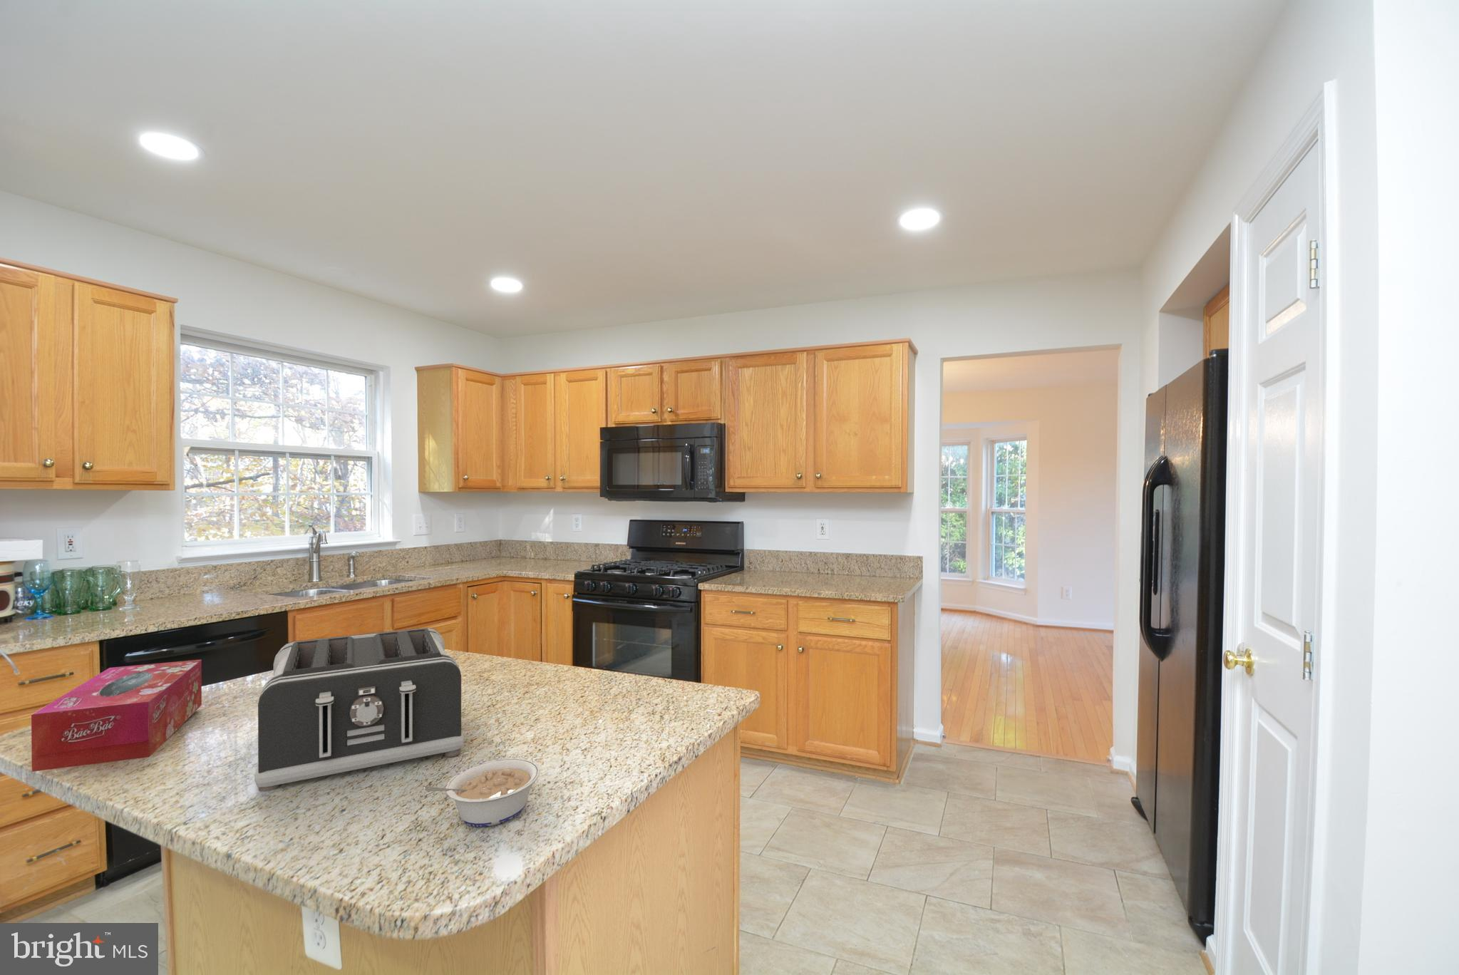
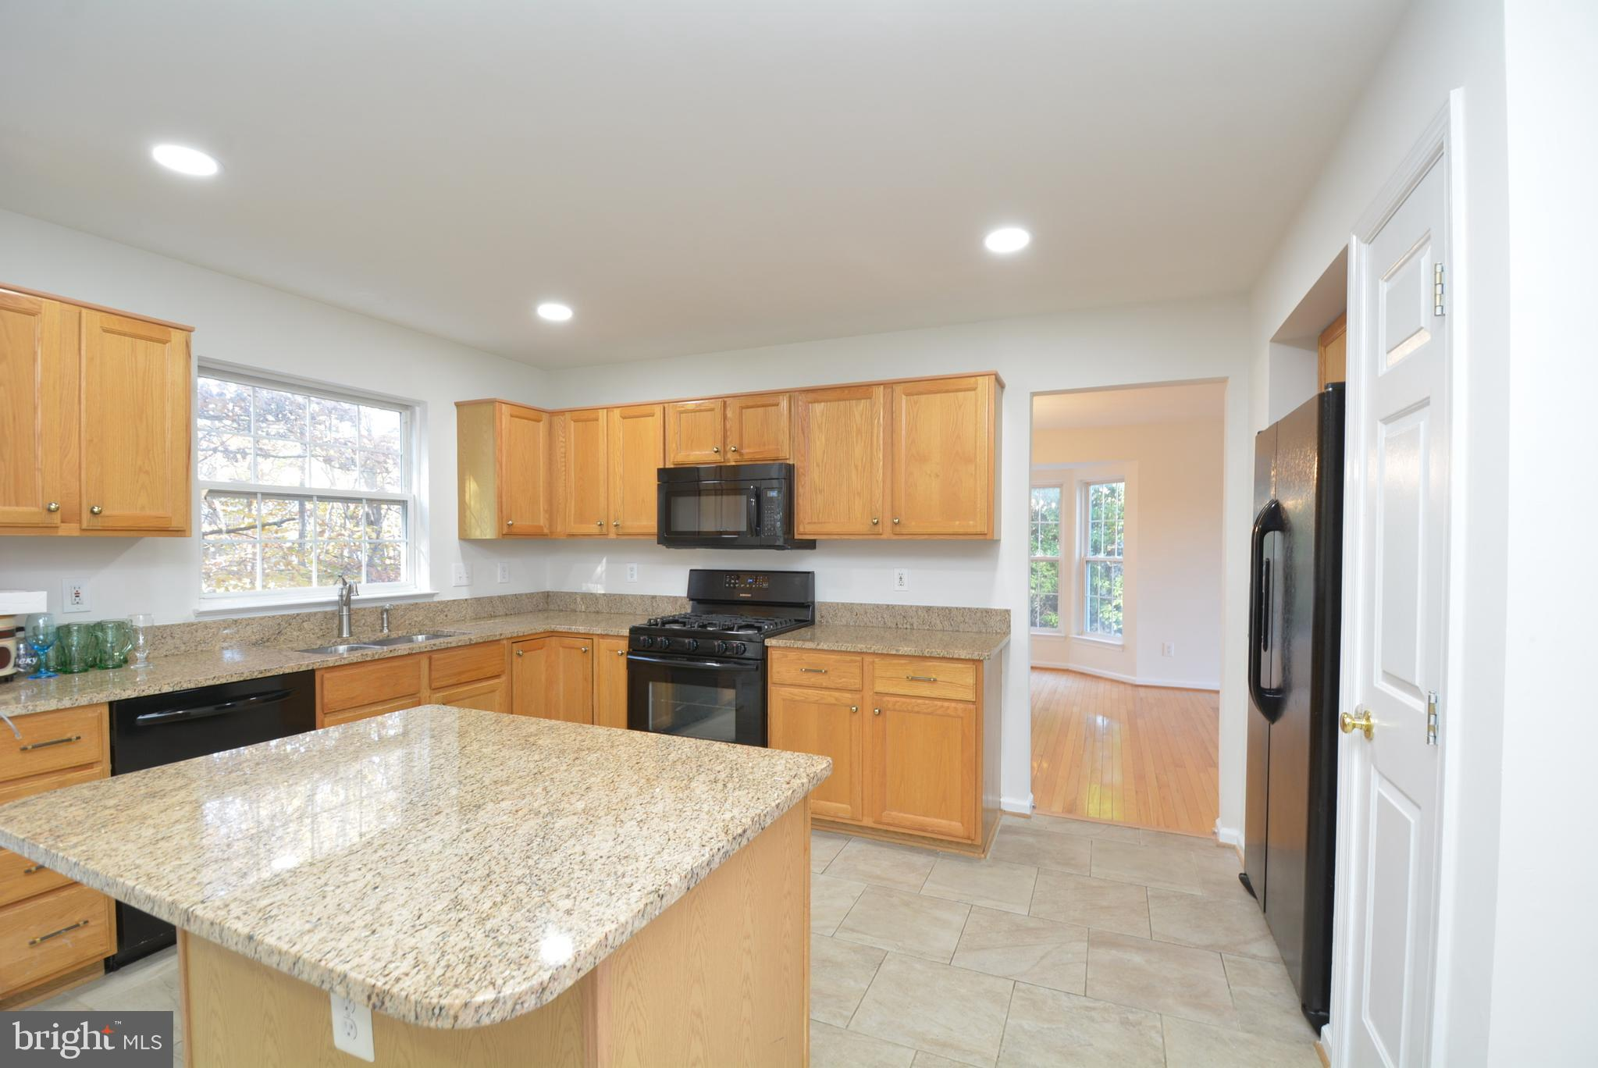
- legume [423,757,541,827]
- tissue box [30,658,202,773]
- toaster [254,627,465,792]
